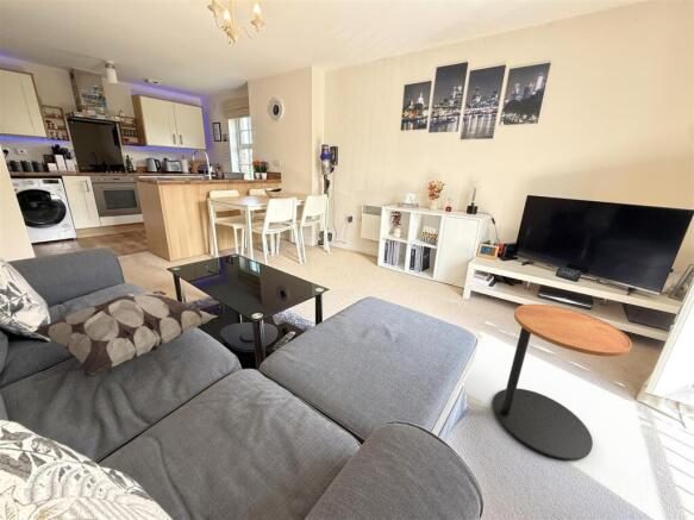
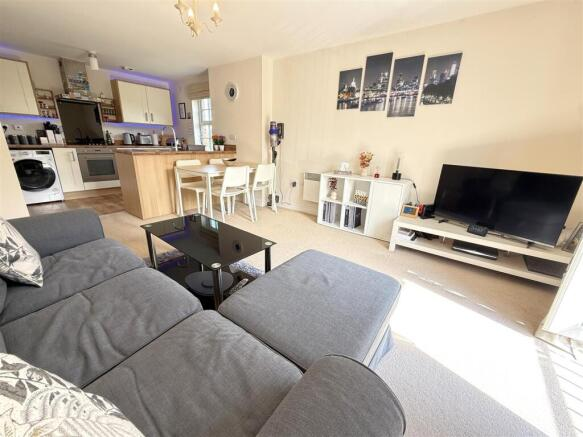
- side table [492,303,633,461]
- decorative pillow [32,290,218,378]
